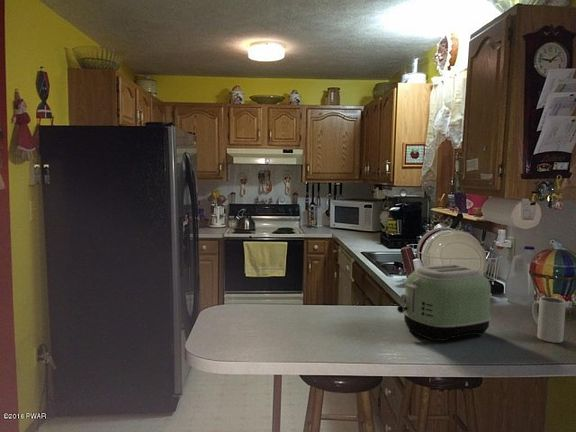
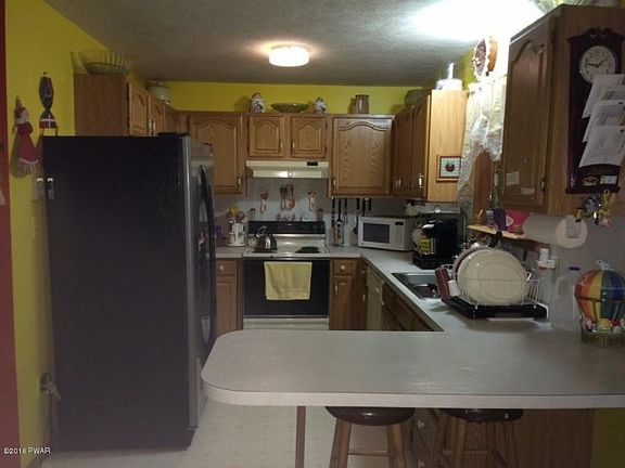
- mug [531,296,567,344]
- toaster [396,263,492,342]
